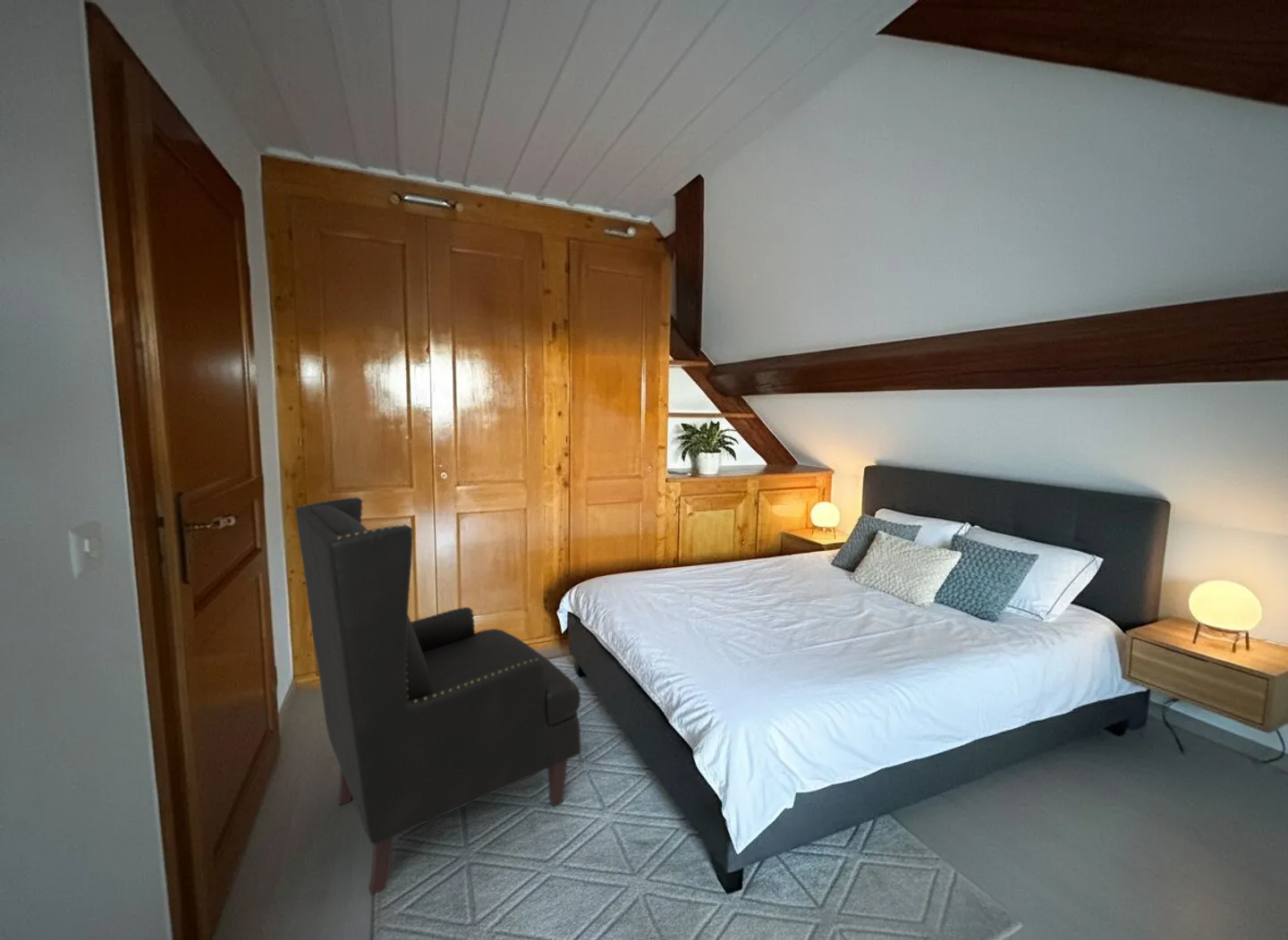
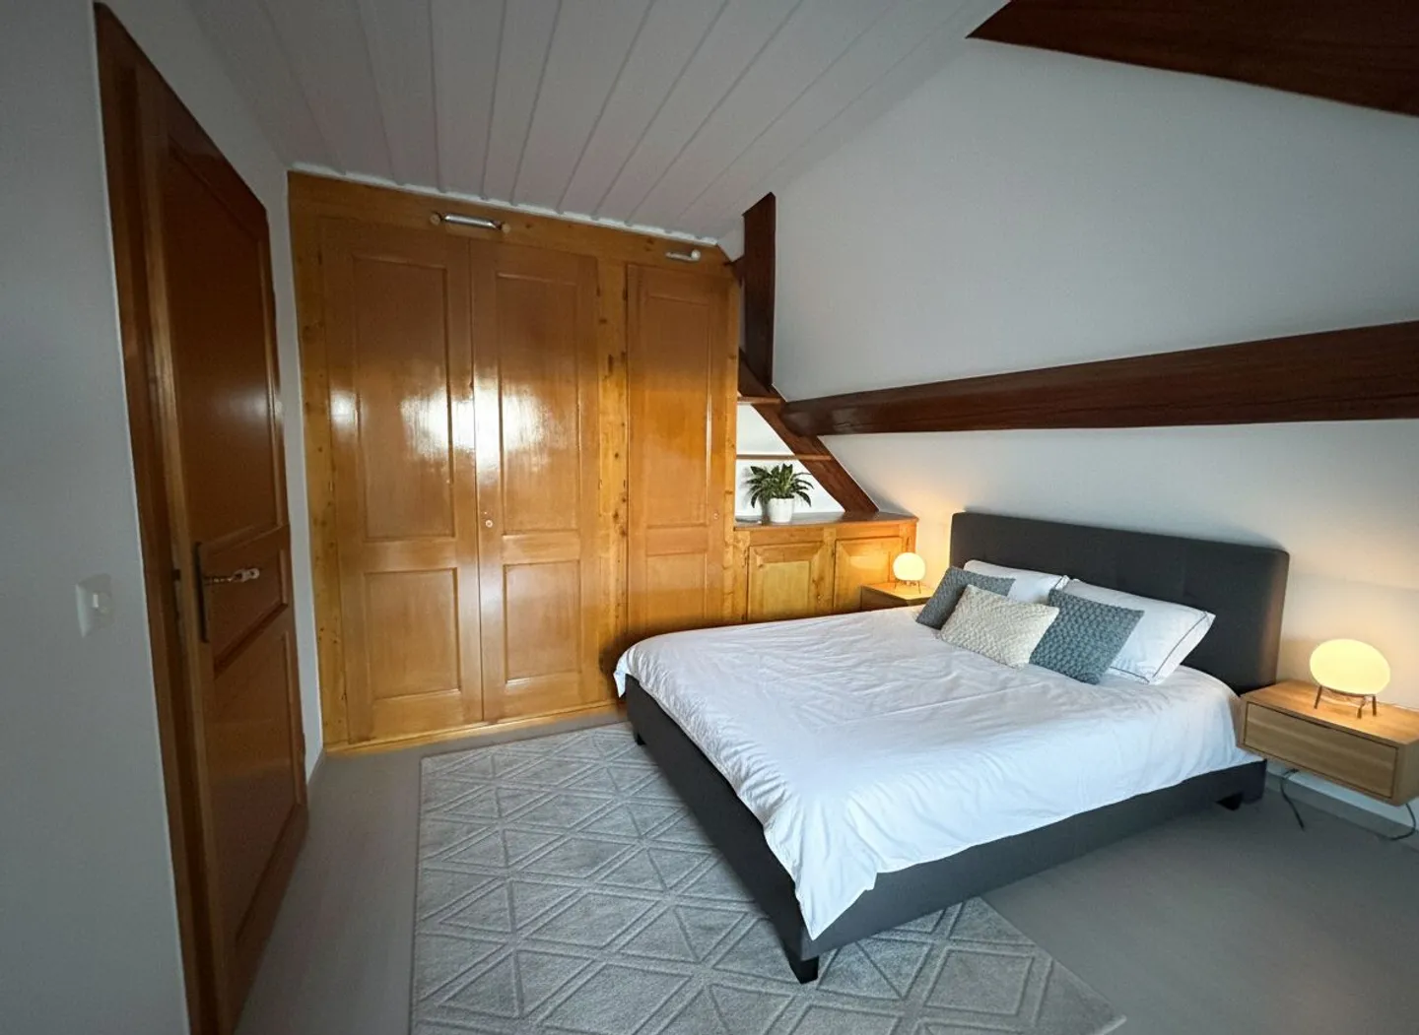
- chair [294,496,582,896]
